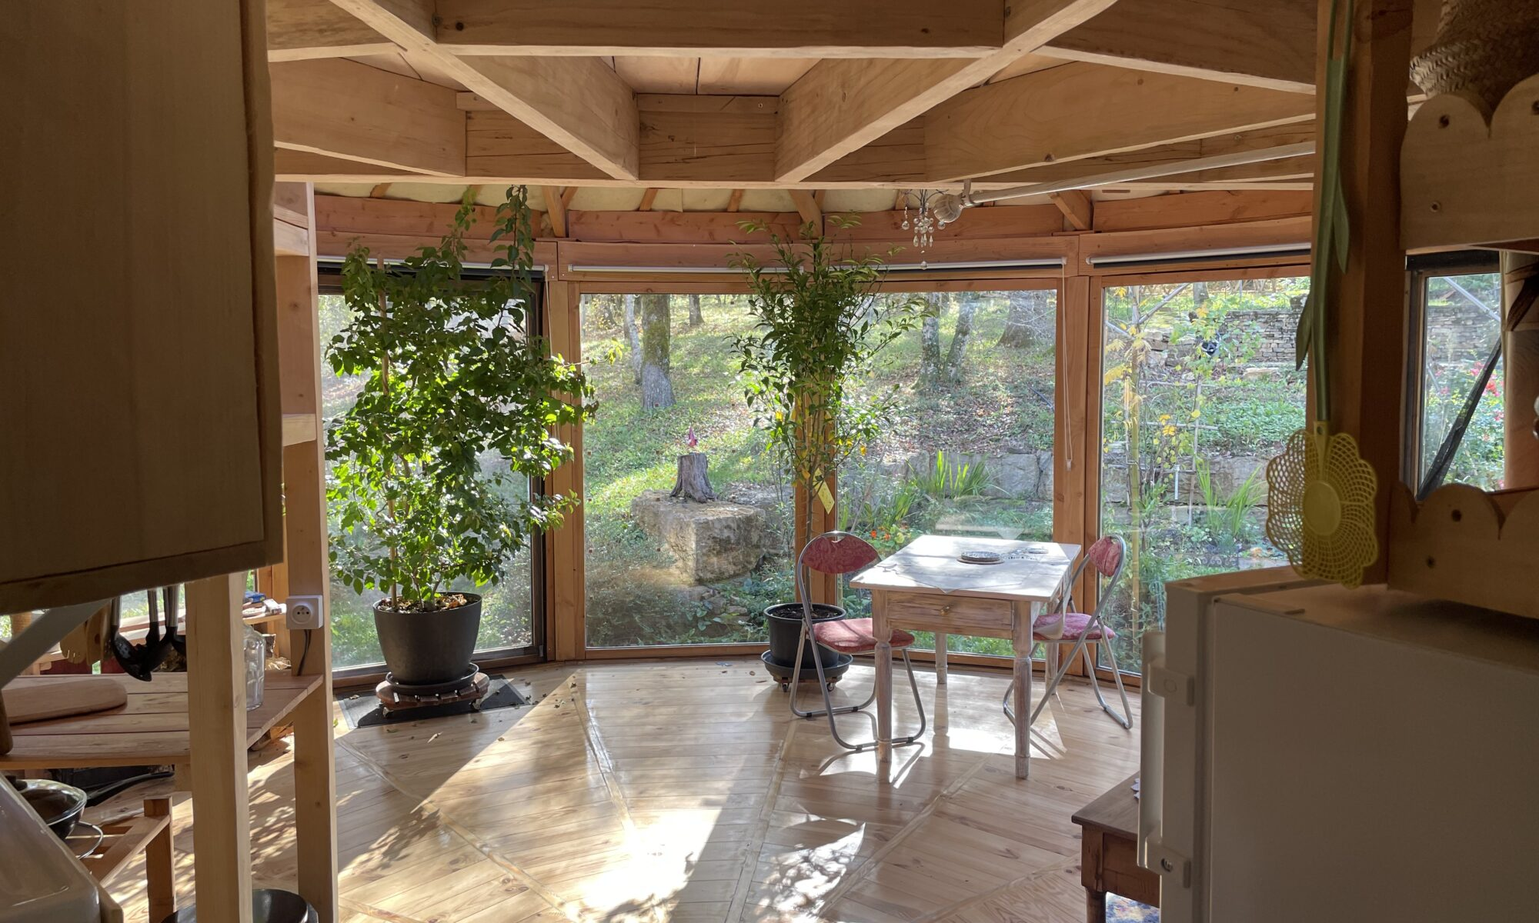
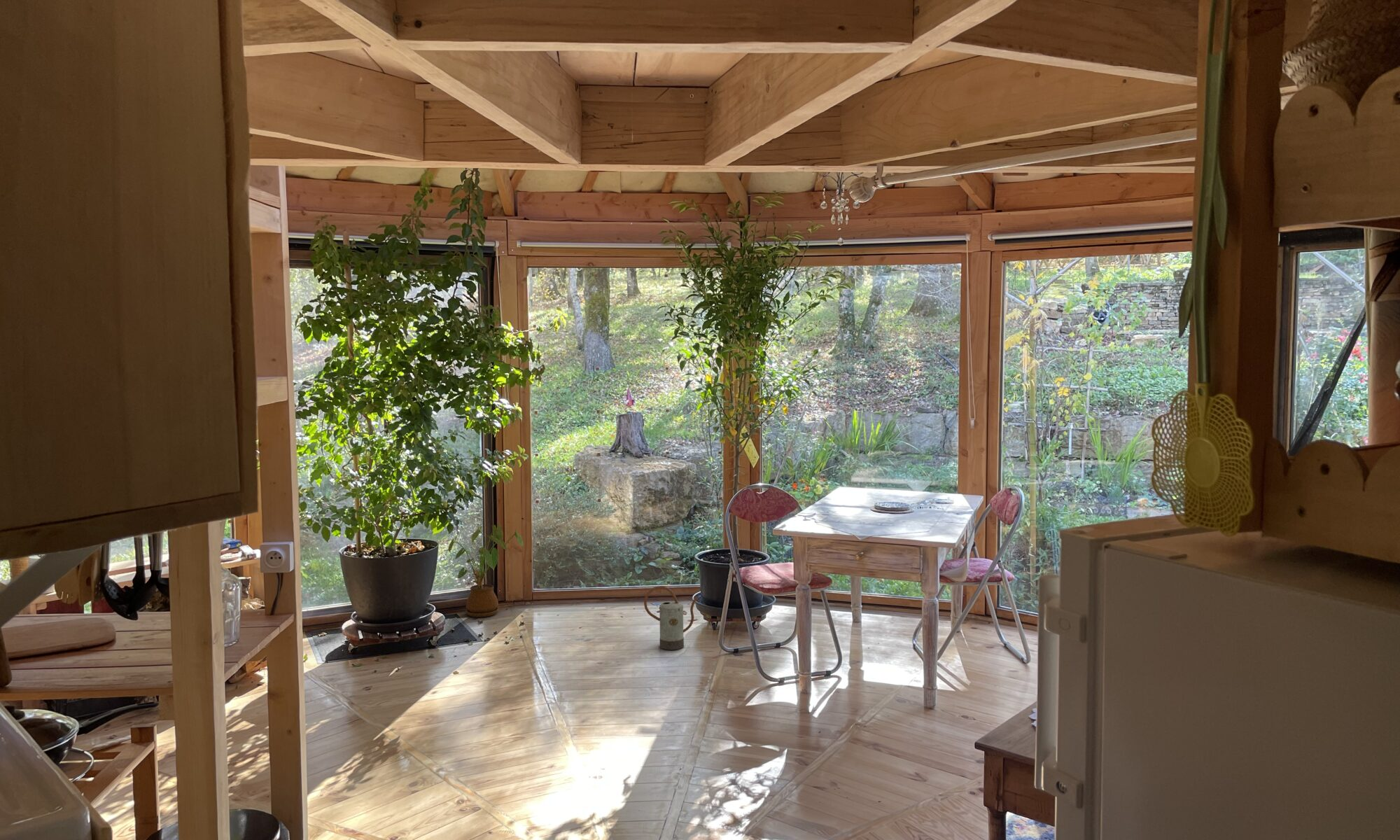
+ watering can [643,585,699,651]
+ house plant [447,524,524,618]
